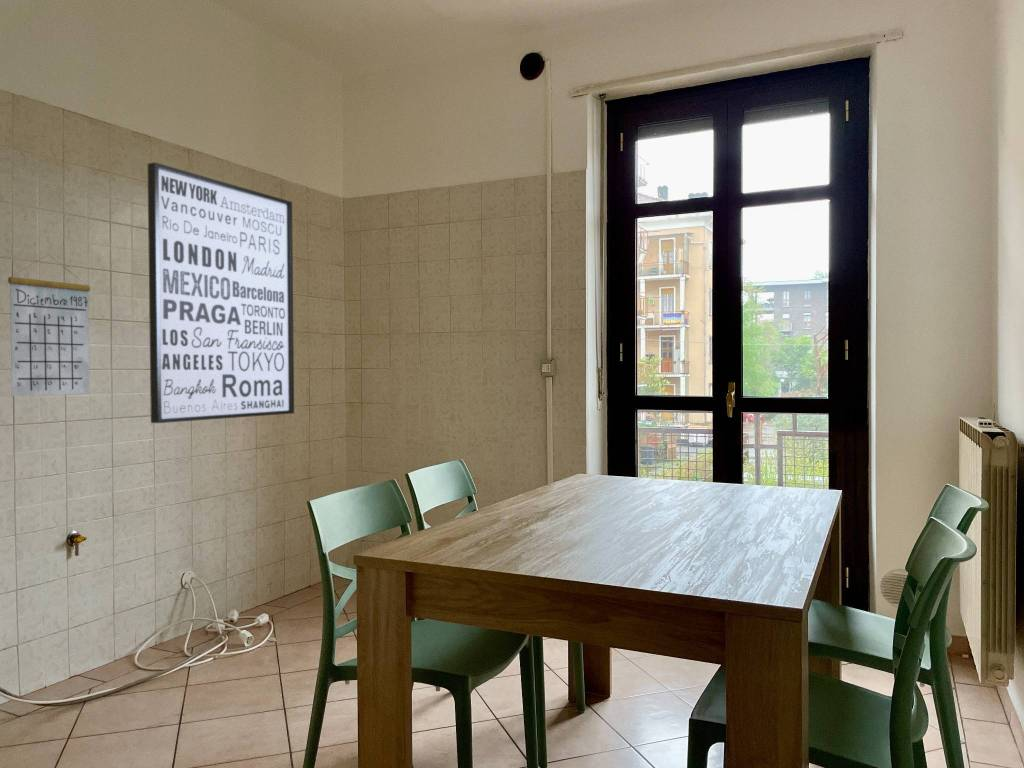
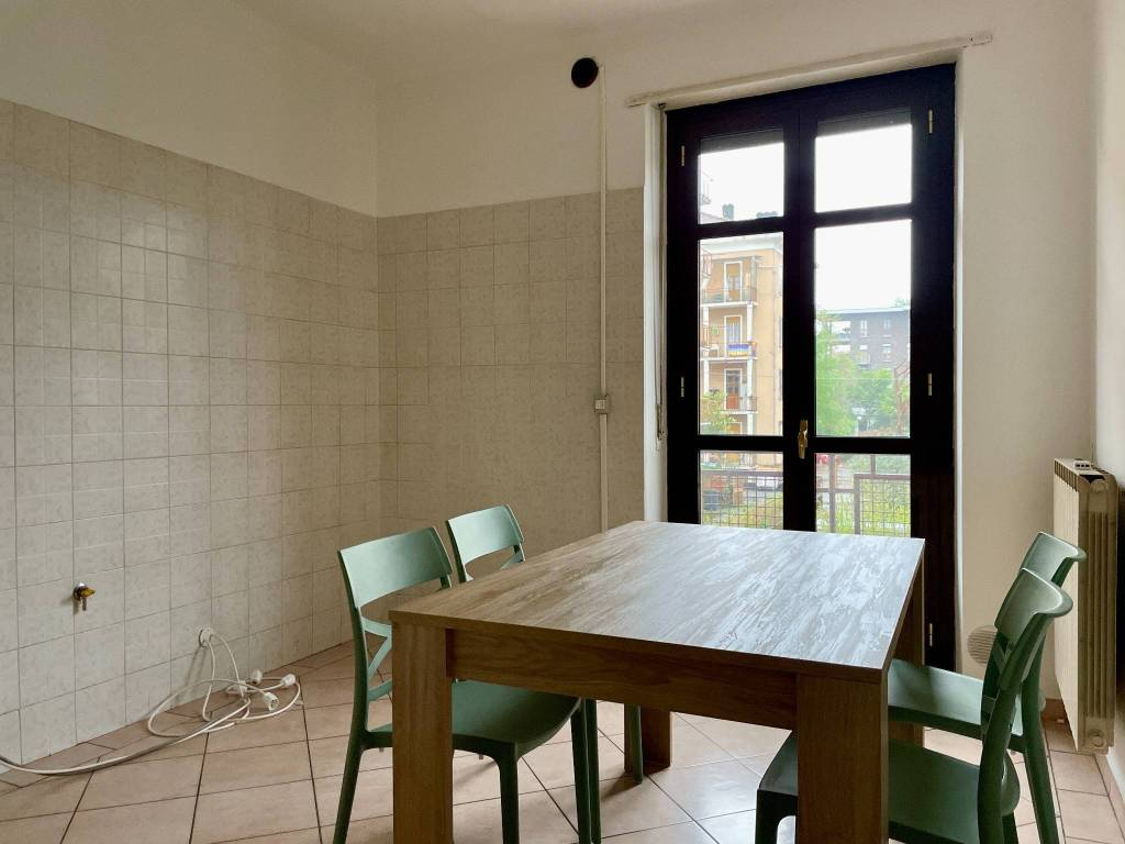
- wall art [147,161,295,424]
- calendar [7,254,91,397]
